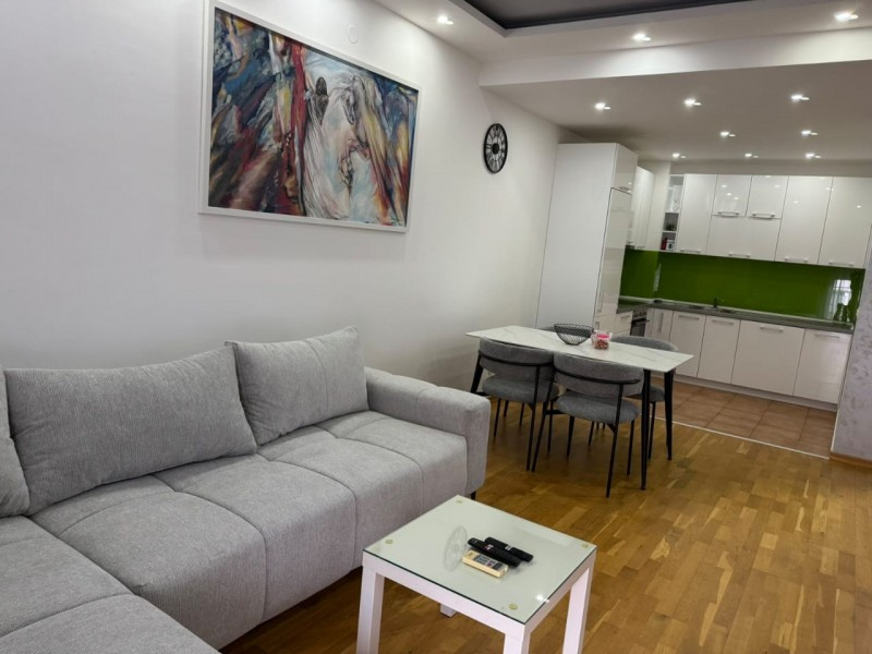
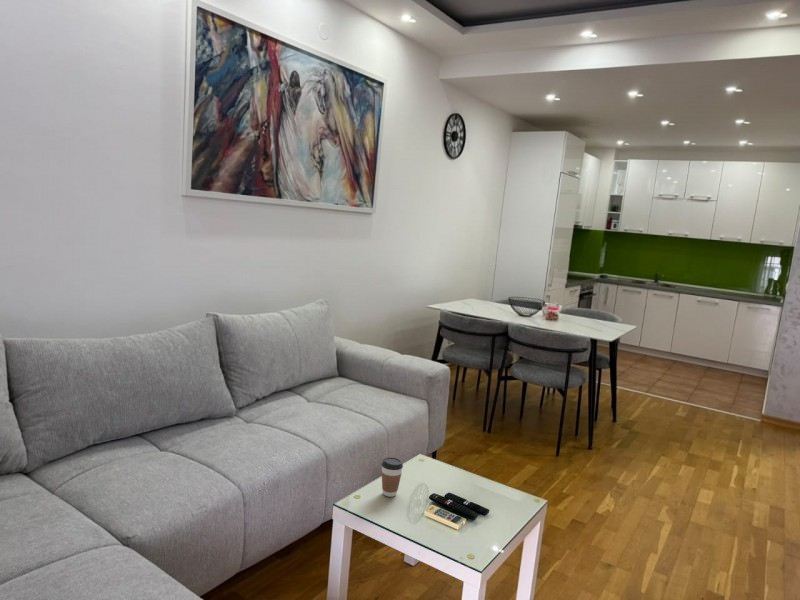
+ coffee cup [381,456,404,498]
